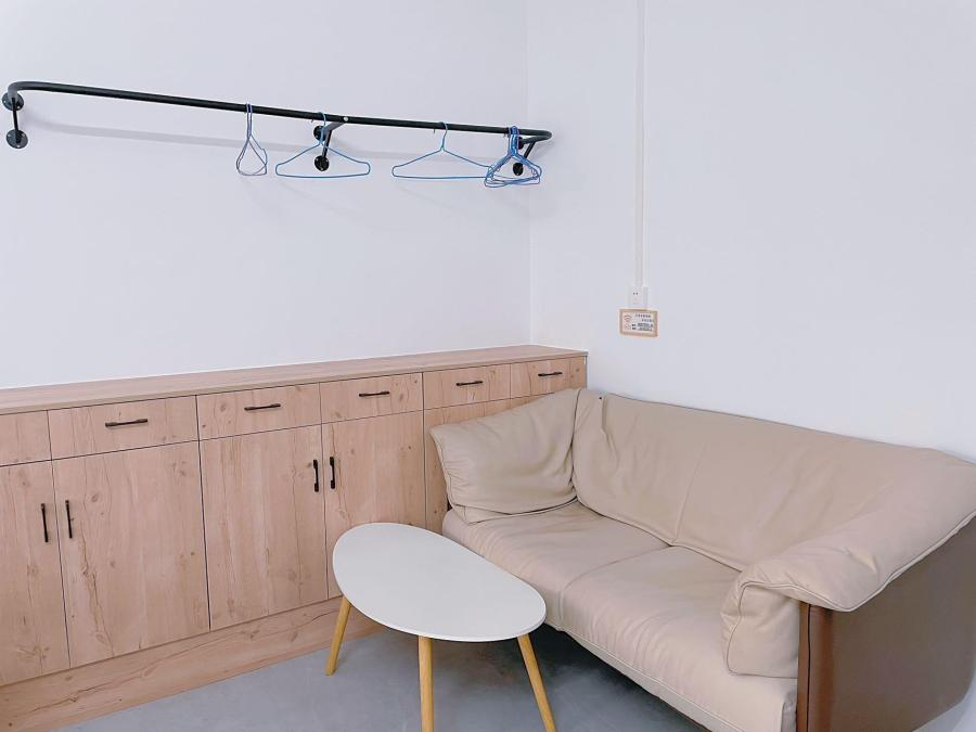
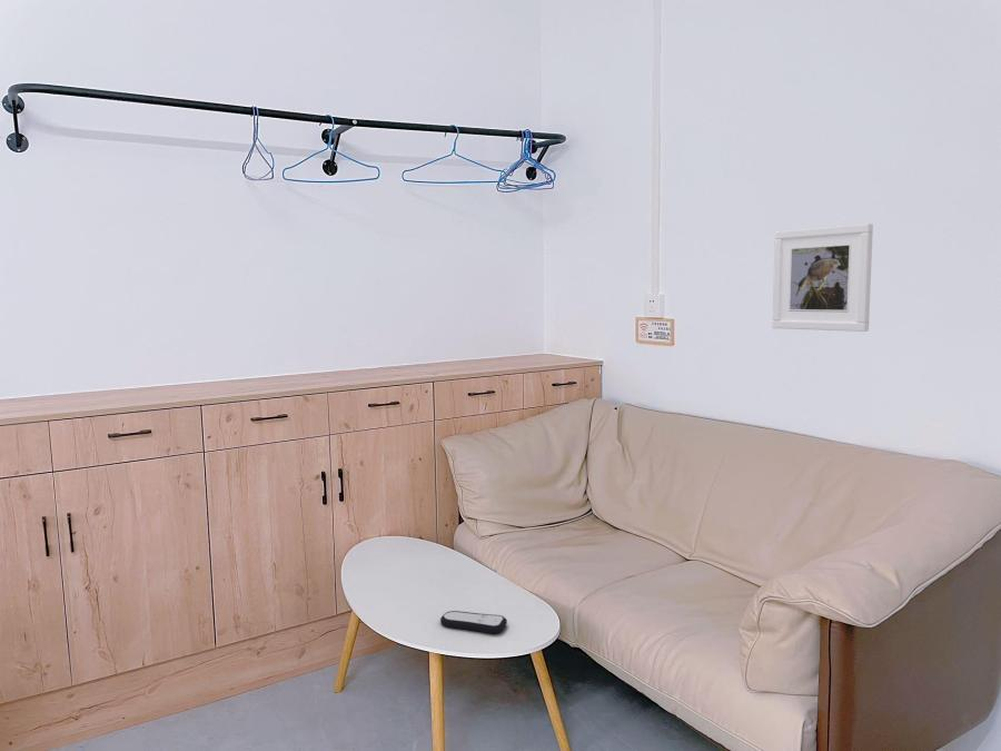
+ remote control [439,610,508,634]
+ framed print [771,223,874,333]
